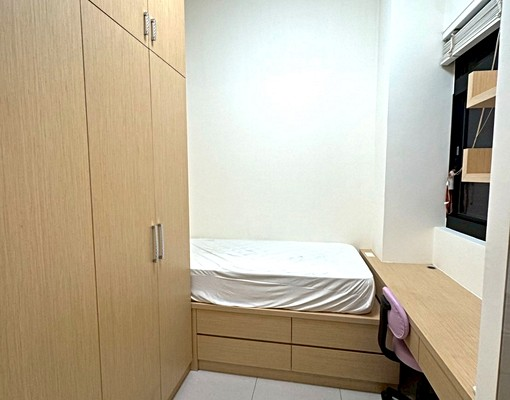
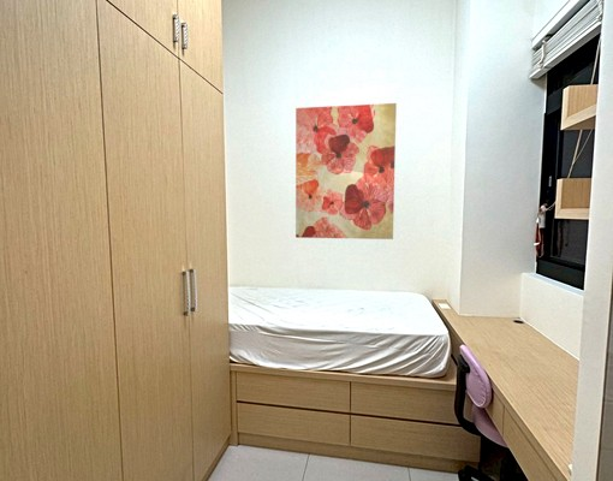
+ wall art [294,102,398,240]
